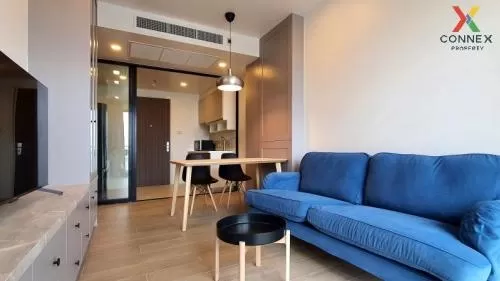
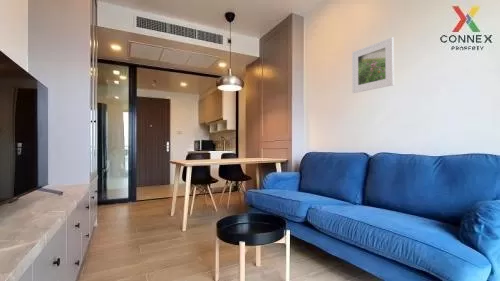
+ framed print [351,36,395,94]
